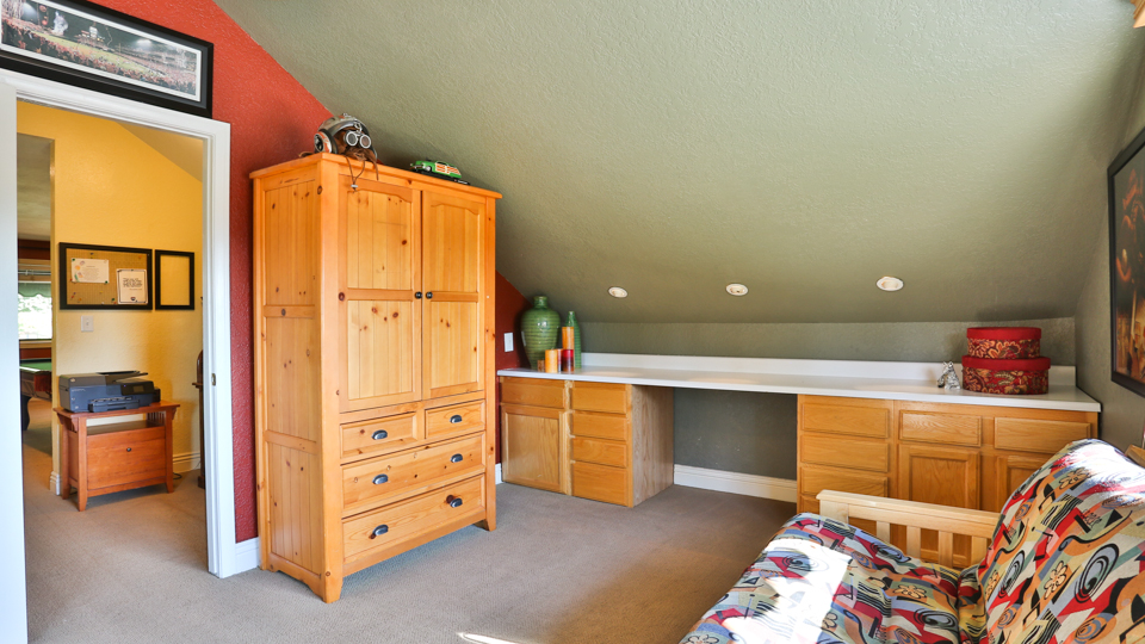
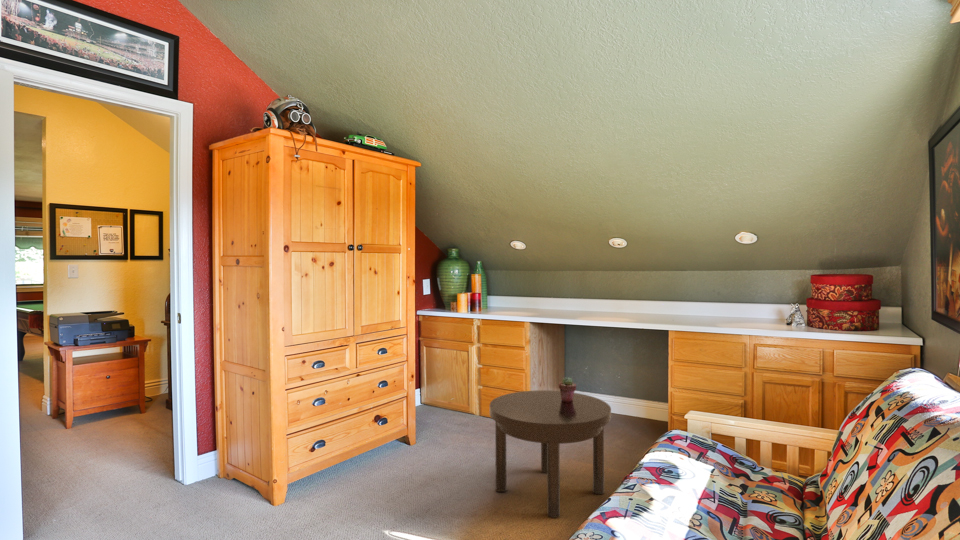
+ side table [489,389,612,519]
+ potted succulent [558,376,577,402]
